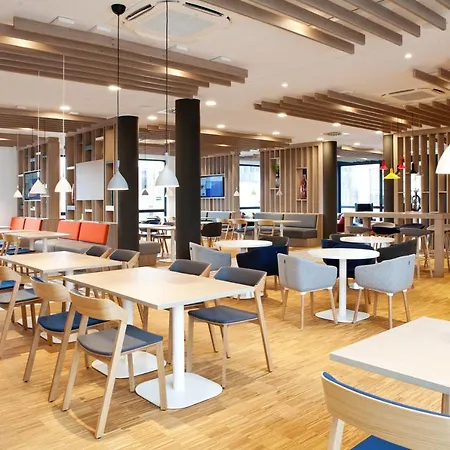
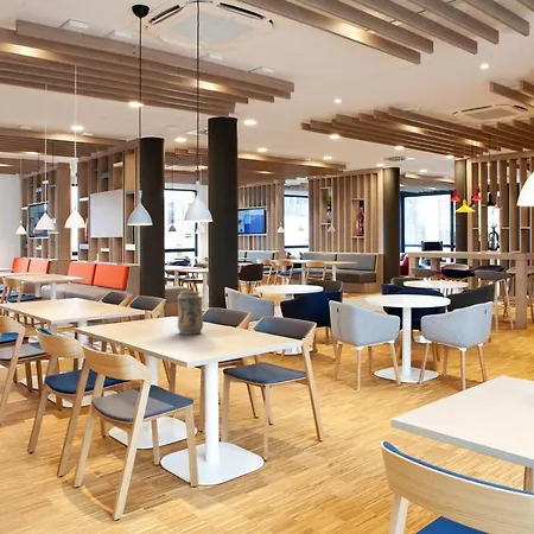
+ decorative vase [176,290,204,336]
